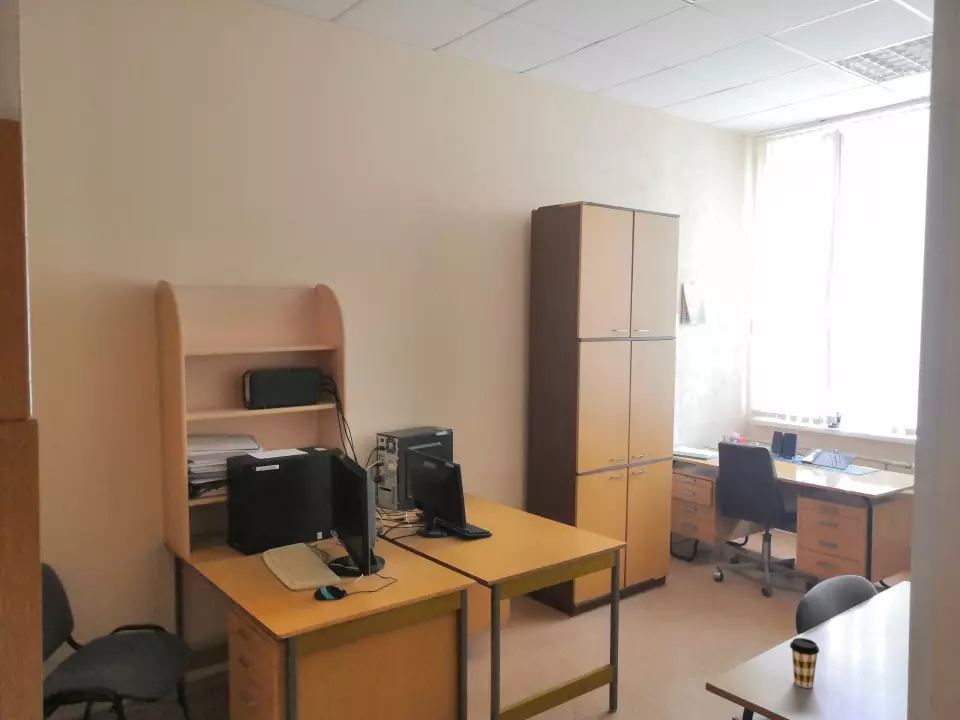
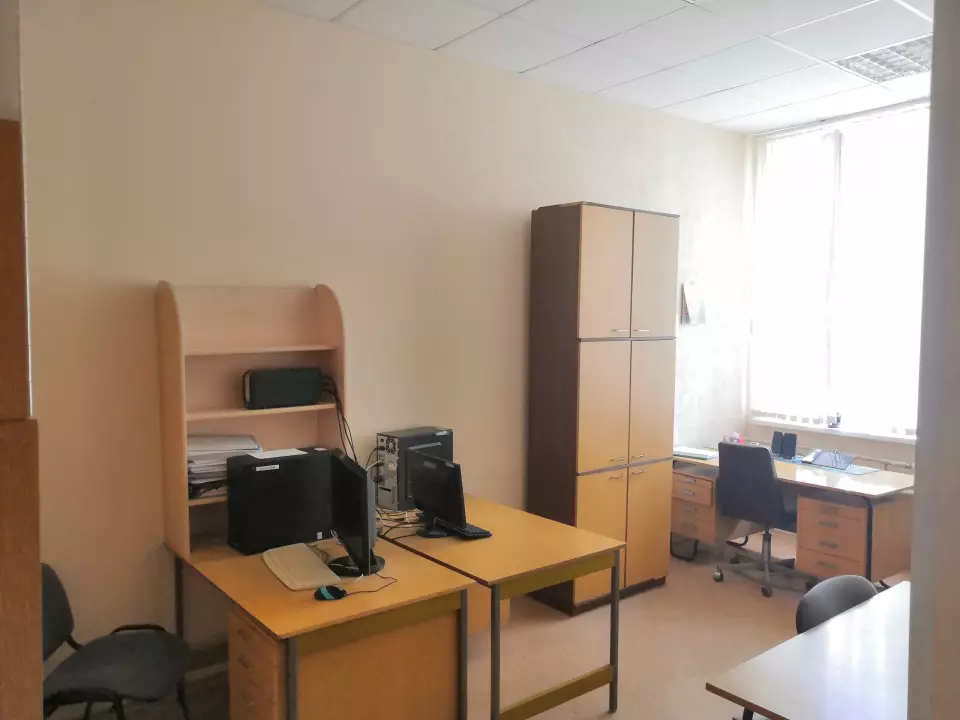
- coffee cup [789,637,820,689]
